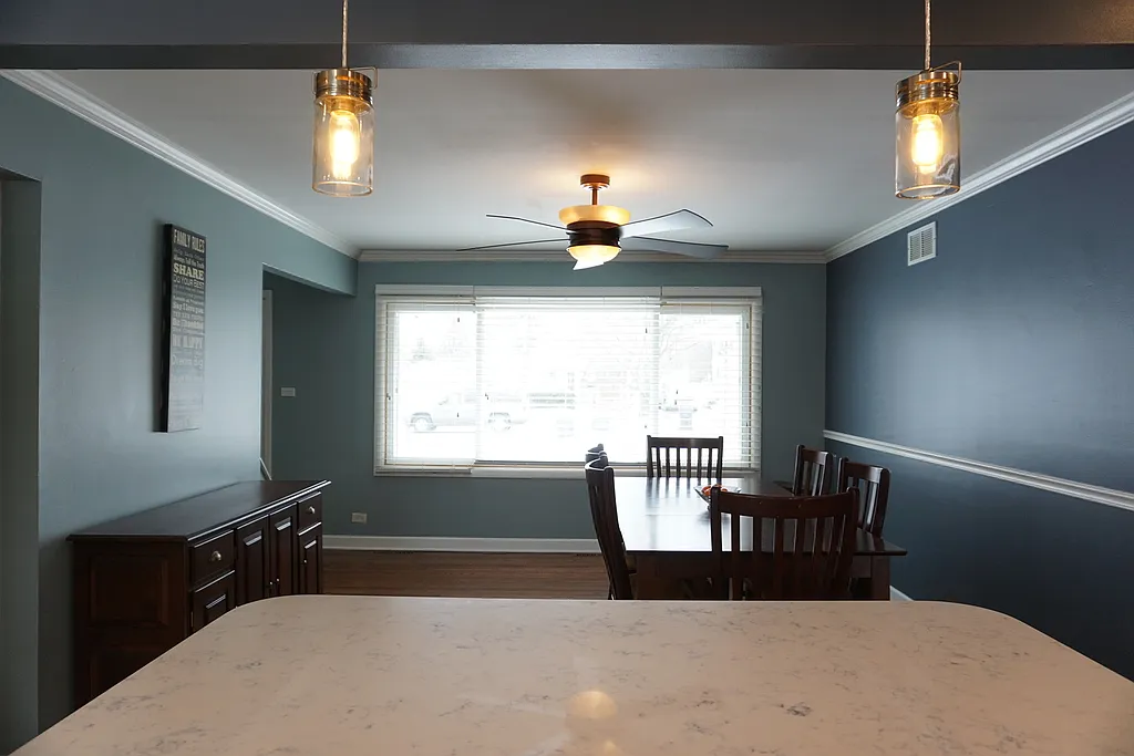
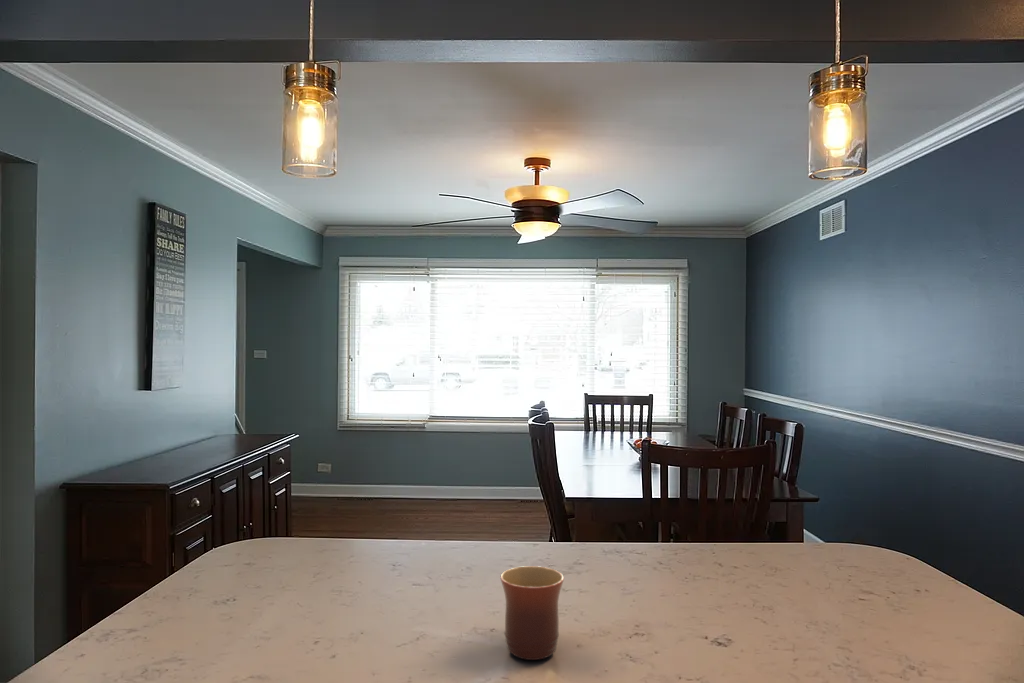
+ mug [499,565,565,661]
